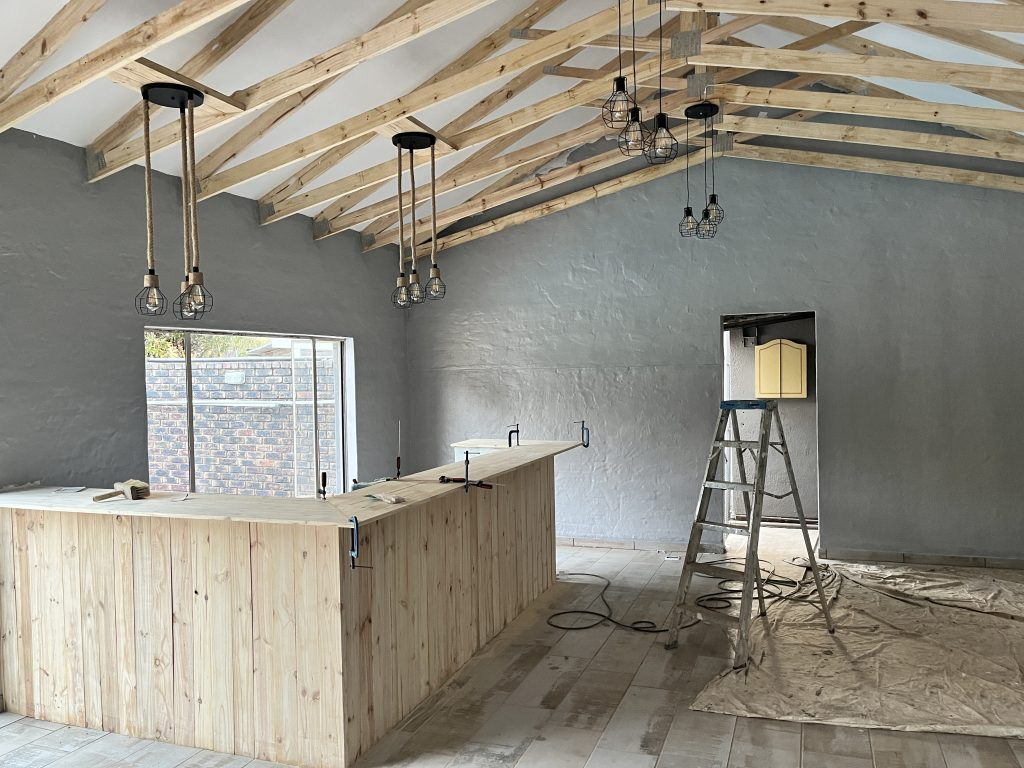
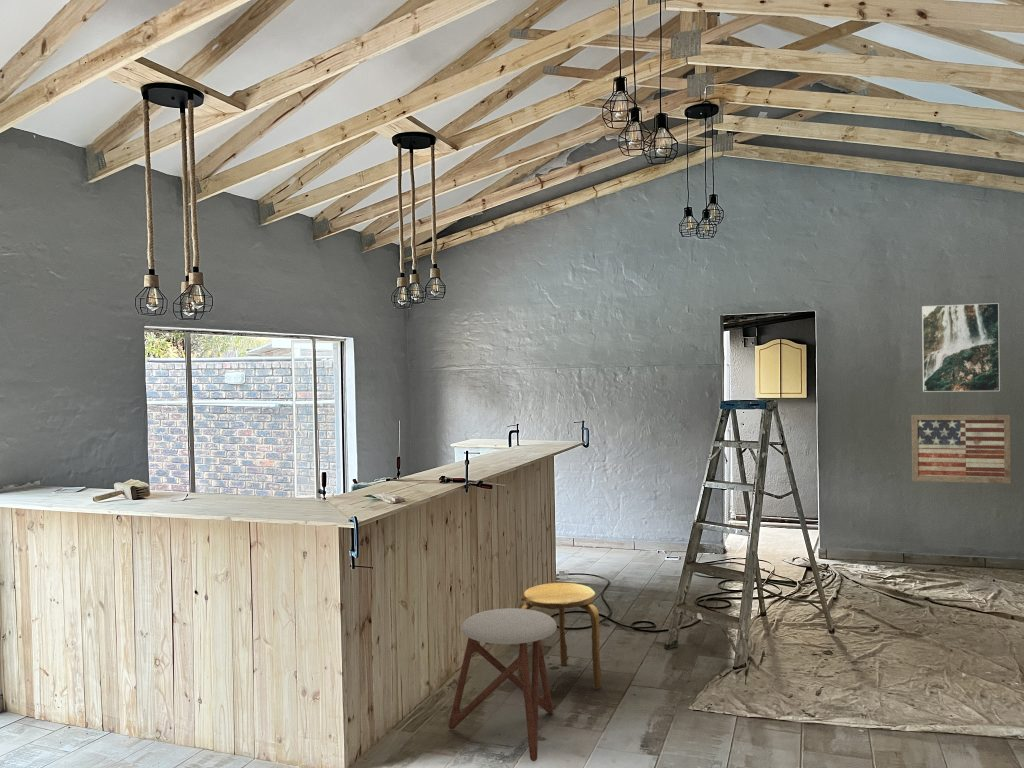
+ stool [448,607,558,762]
+ stool [517,582,602,690]
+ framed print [921,302,1001,393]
+ wall art [910,414,1012,485]
